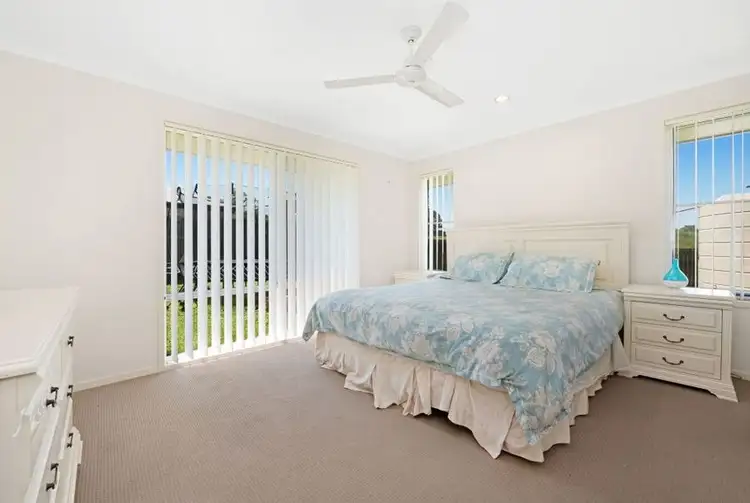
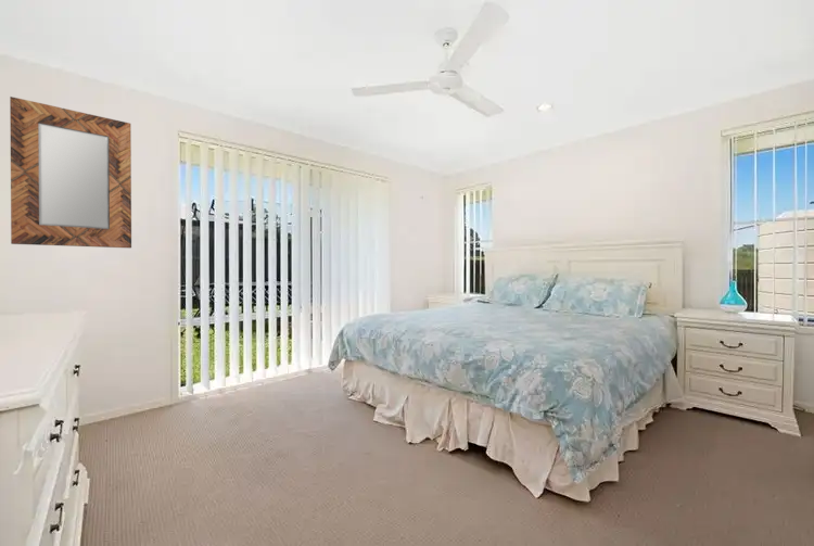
+ home mirror [9,96,132,249]
